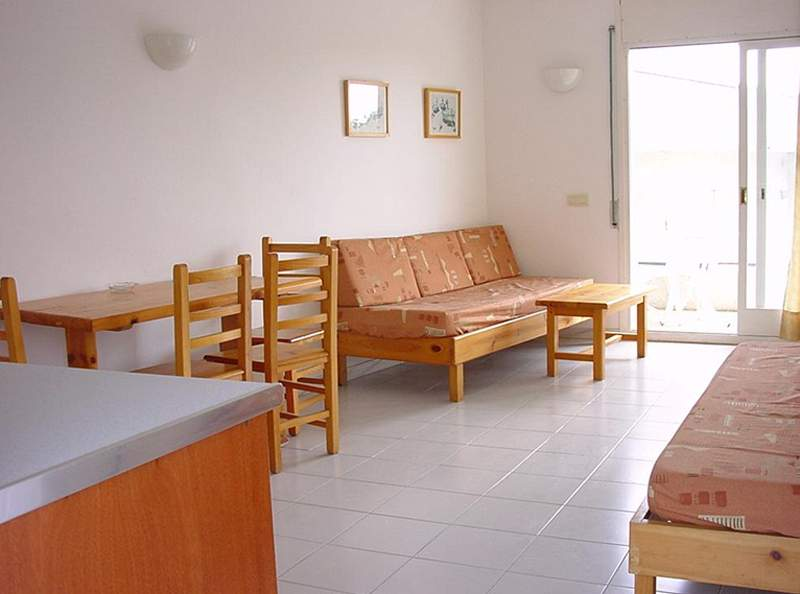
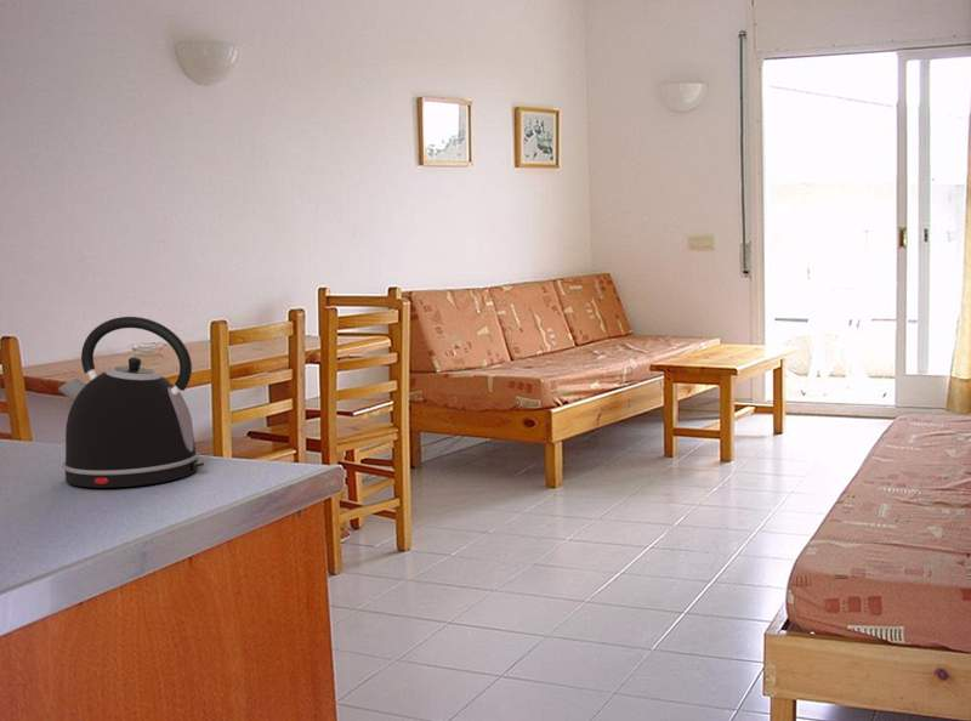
+ kettle [57,316,205,489]
